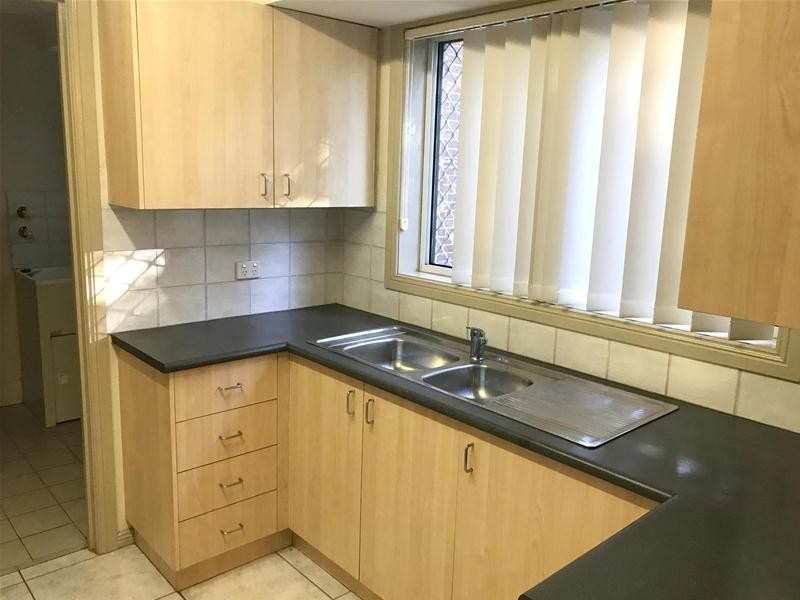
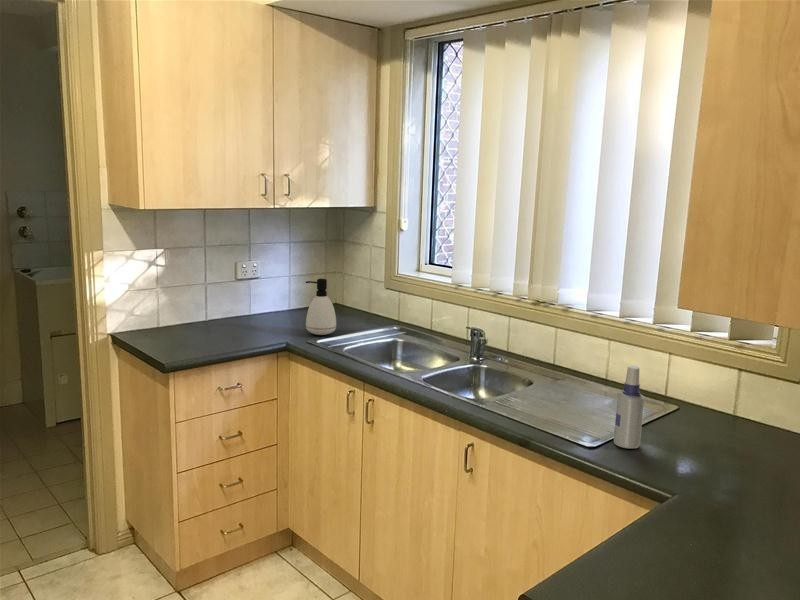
+ soap dispenser [305,278,337,336]
+ spray bottle [613,365,645,450]
